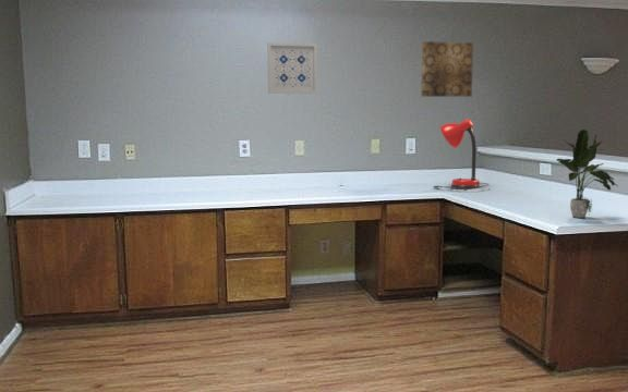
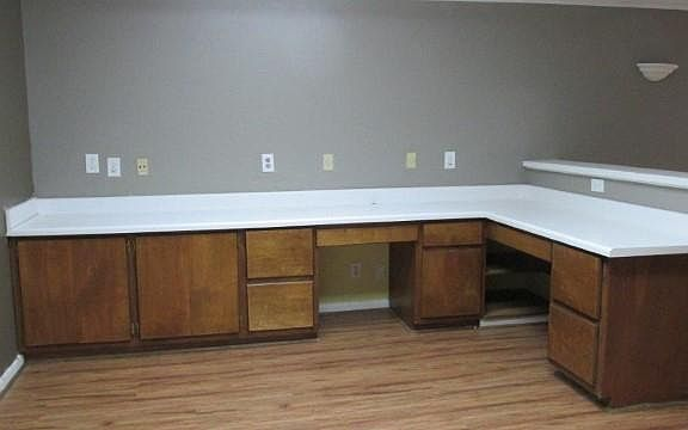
- desk lamp [432,118,490,191]
- wall art [420,40,474,98]
- wall art [266,41,318,95]
- potted plant [555,128,618,219]
